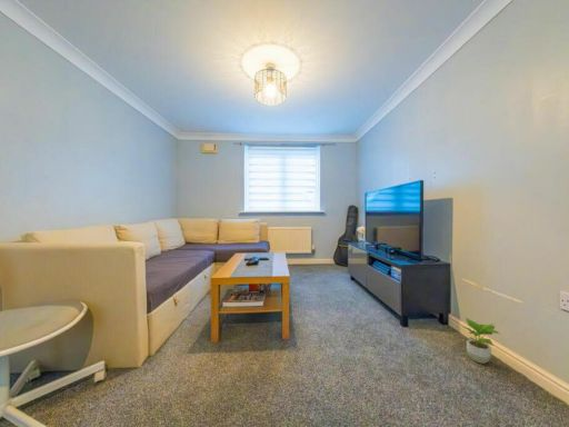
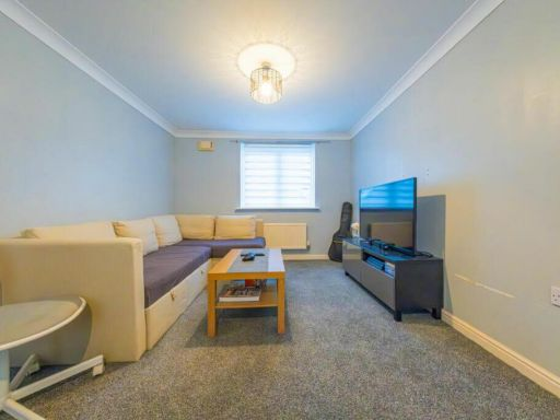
- potted plant [460,317,502,365]
